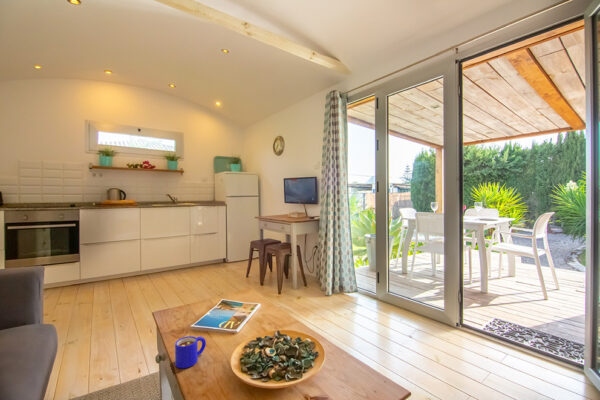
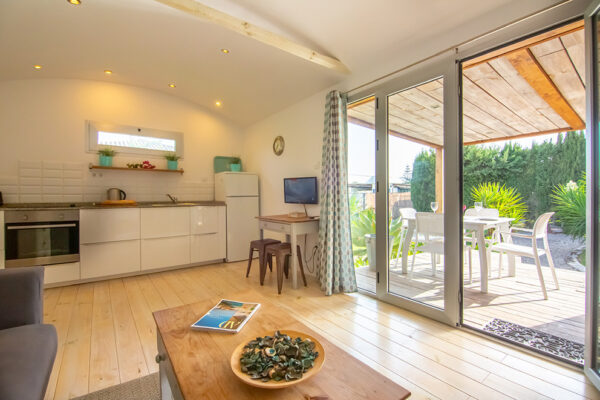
- mug [174,335,207,369]
